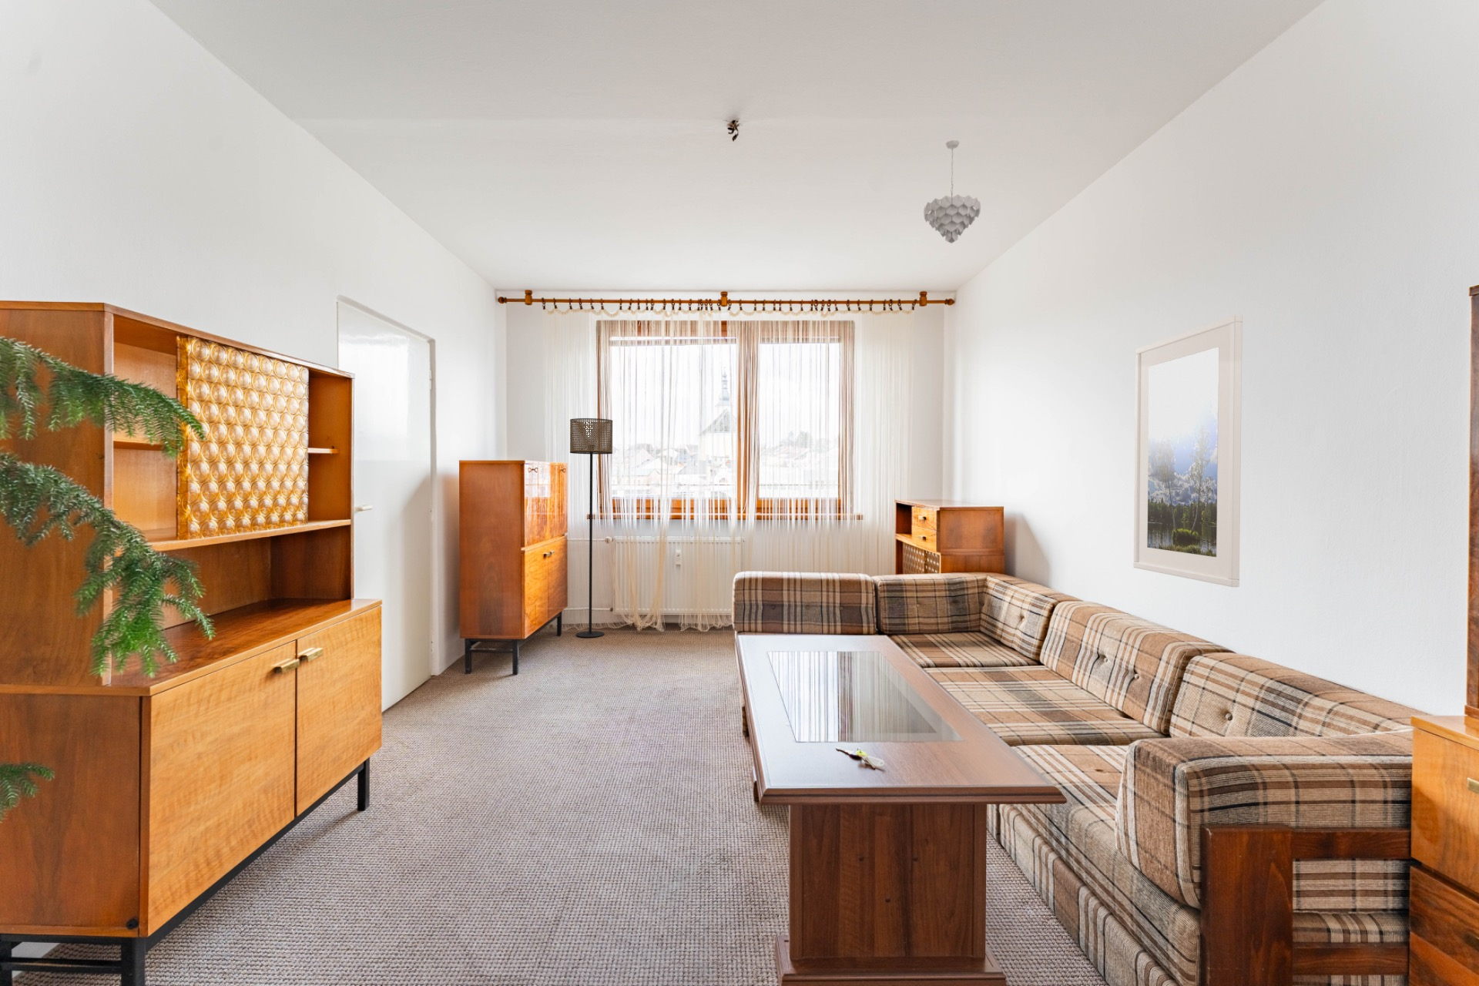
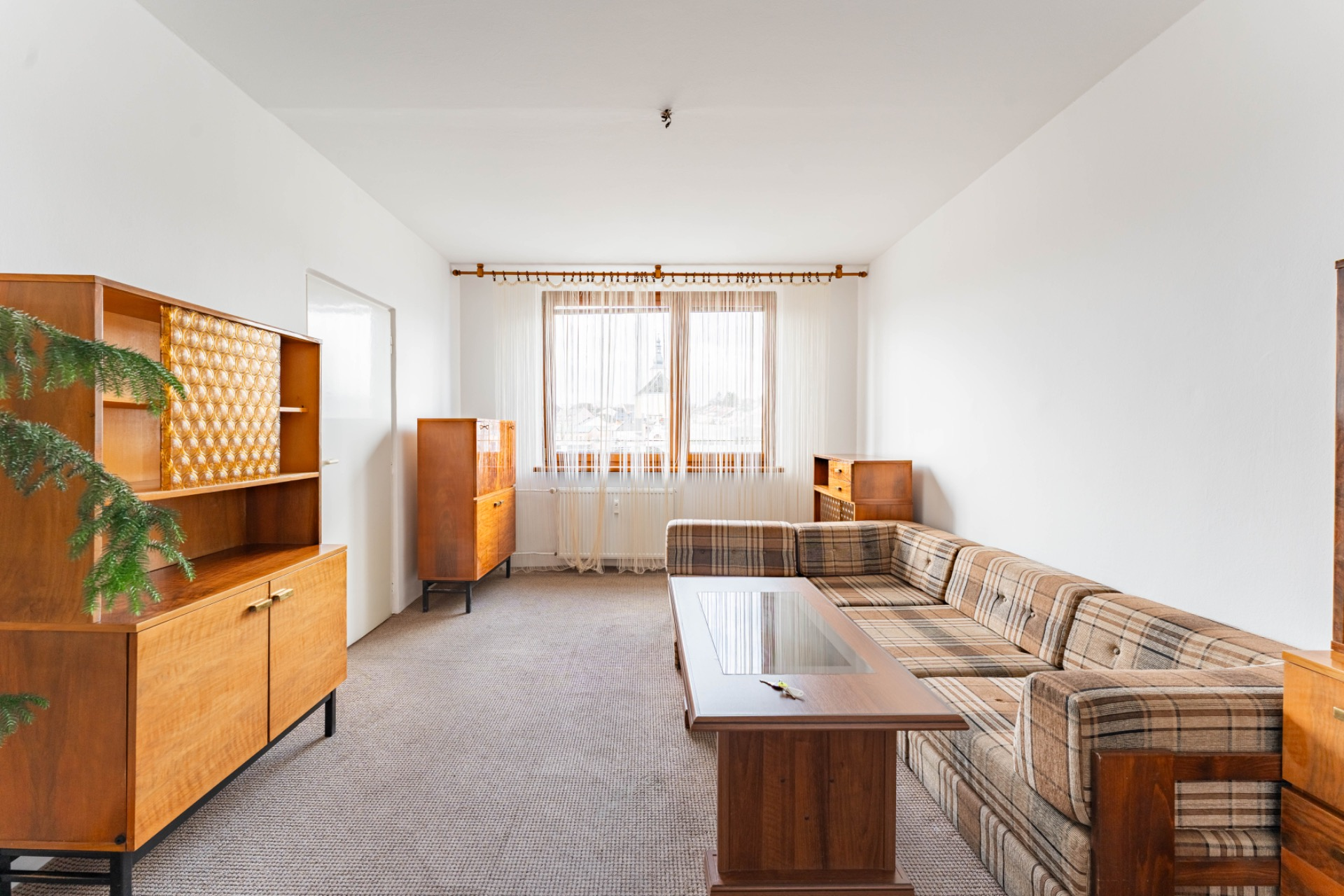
- pendant light [923,140,982,244]
- floor lamp [569,417,613,638]
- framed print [1132,315,1244,588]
